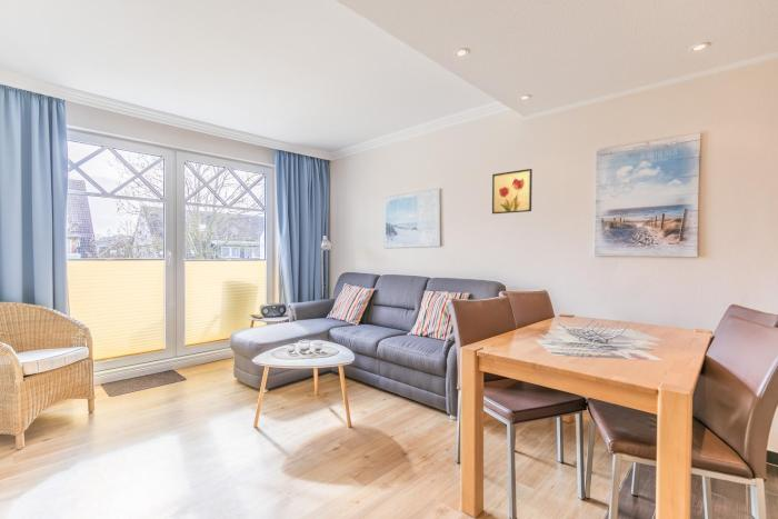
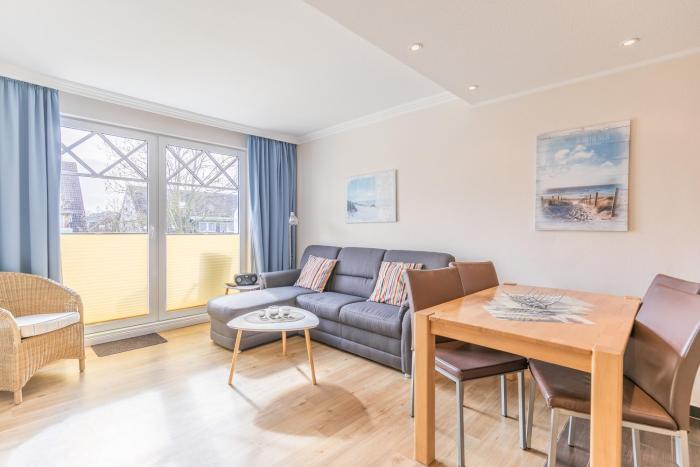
- wall art [491,168,533,214]
